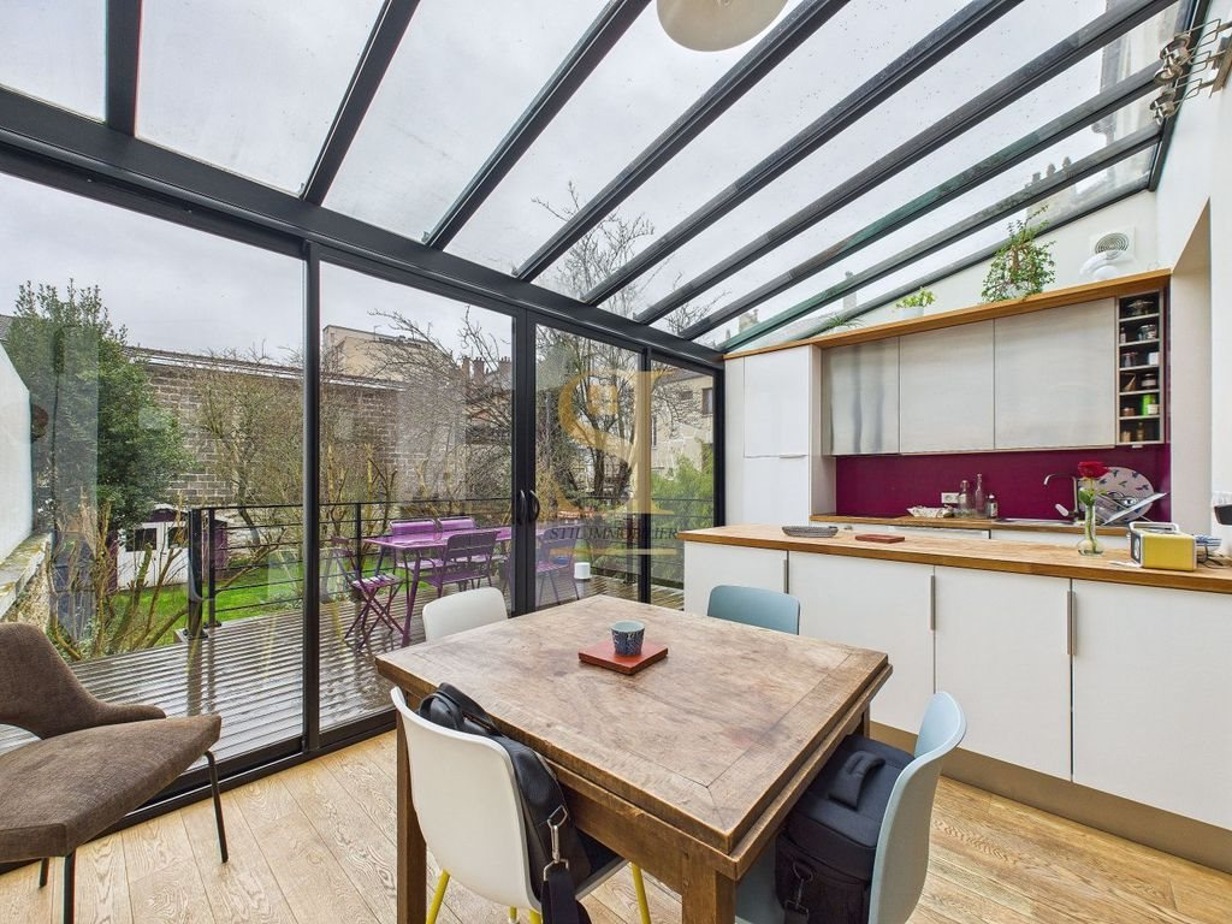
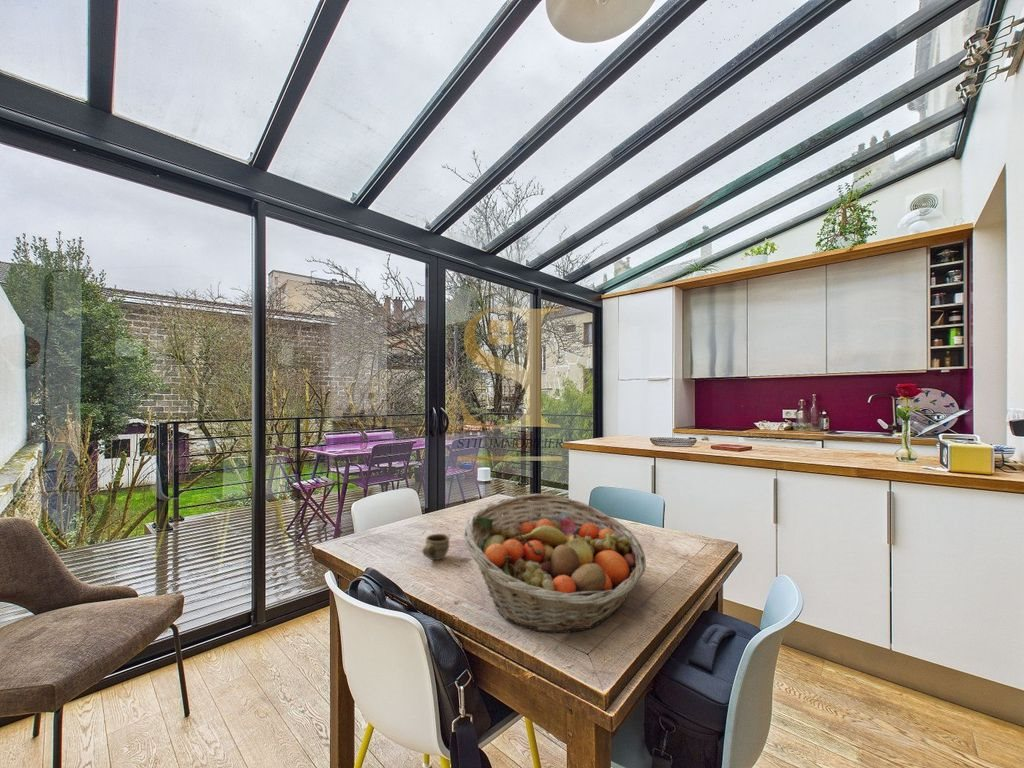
+ cup [421,533,451,561]
+ fruit basket [462,493,647,634]
